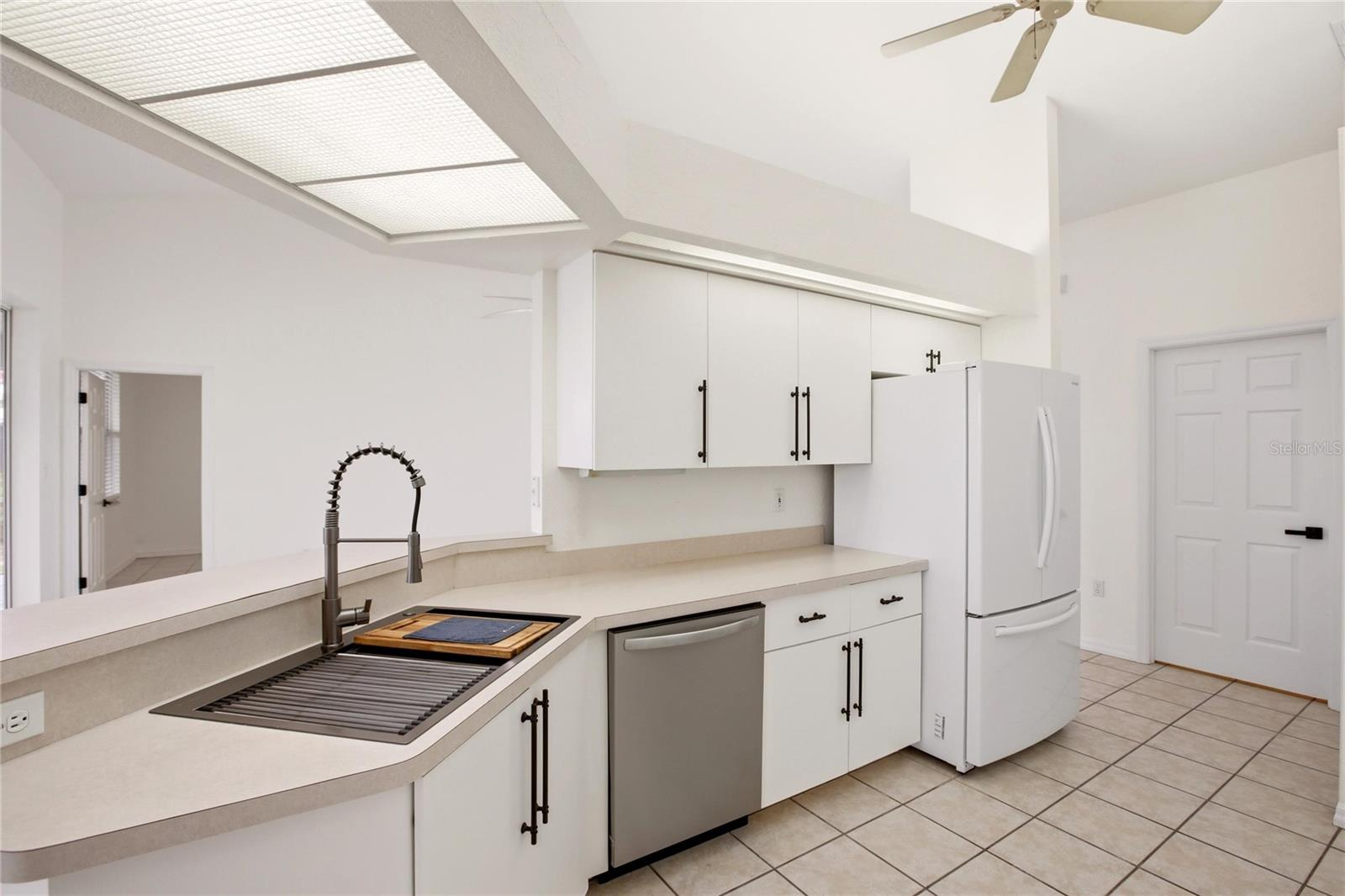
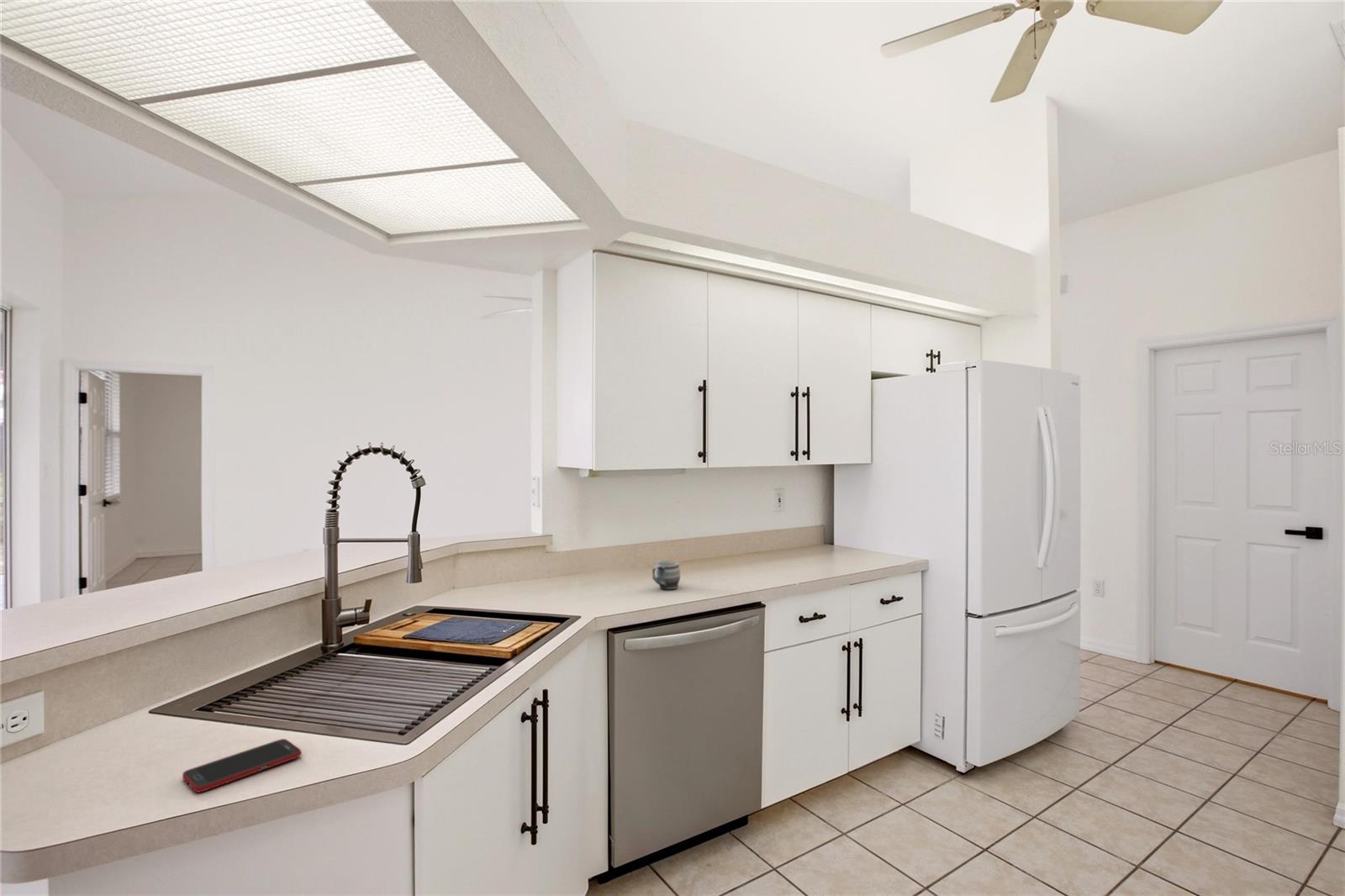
+ cell phone [182,738,303,793]
+ mug [651,559,681,591]
